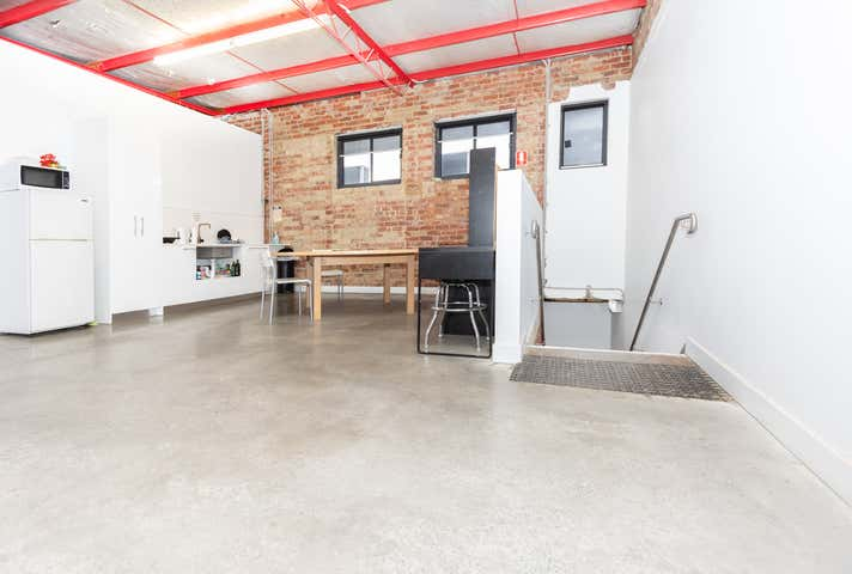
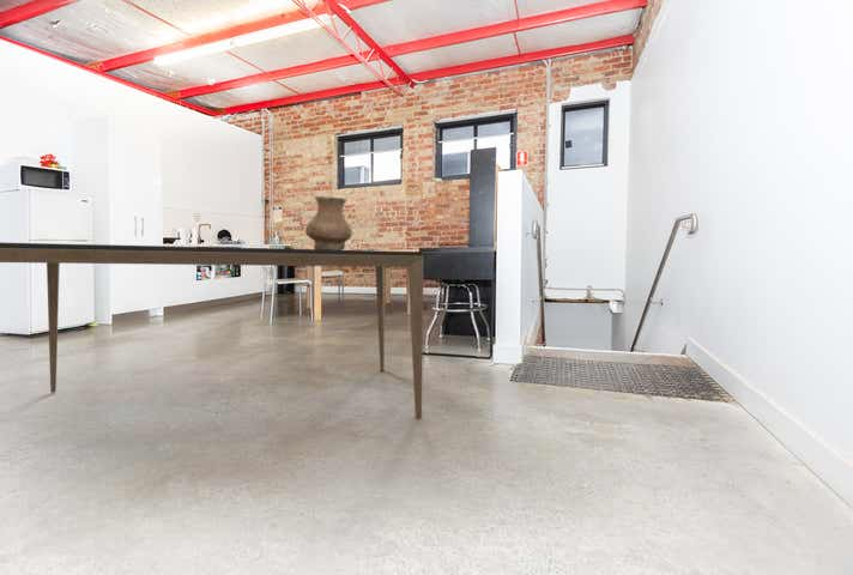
+ dining table [0,242,425,419]
+ vase [304,194,353,250]
